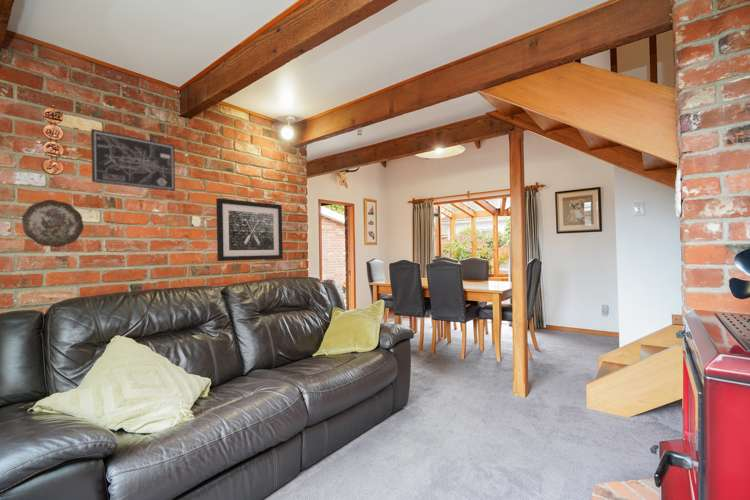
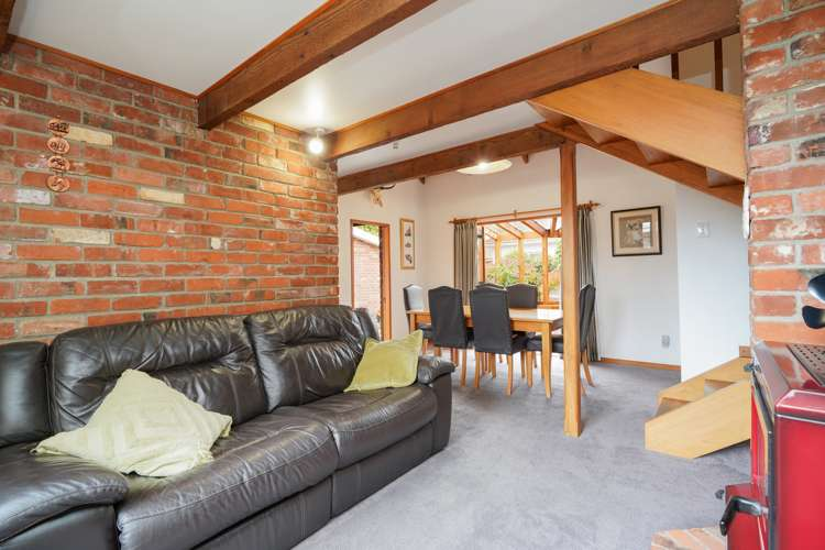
- wall art [215,197,284,262]
- decorative plate [21,199,85,248]
- wall art [90,128,176,192]
